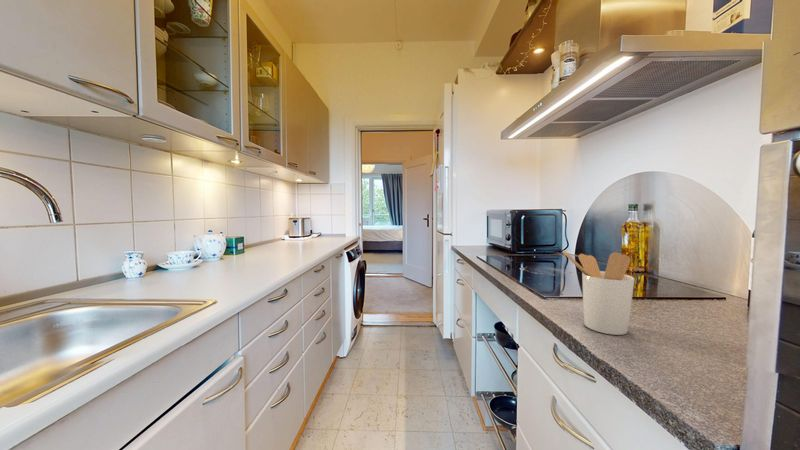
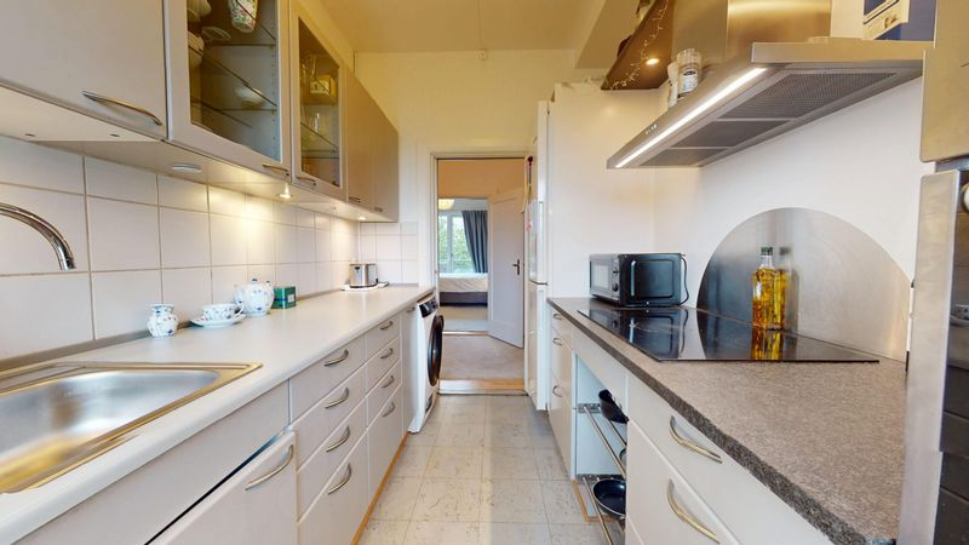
- utensil holder [562,249,635,336]
